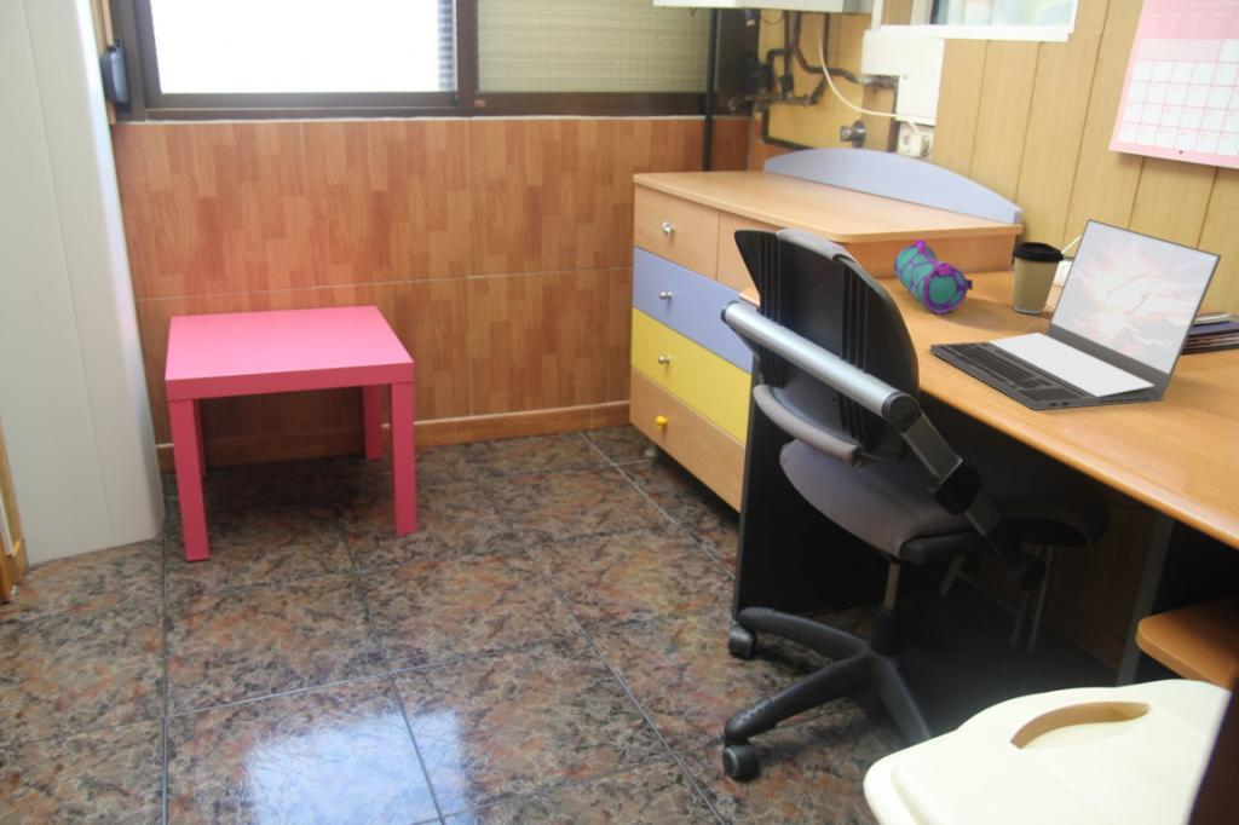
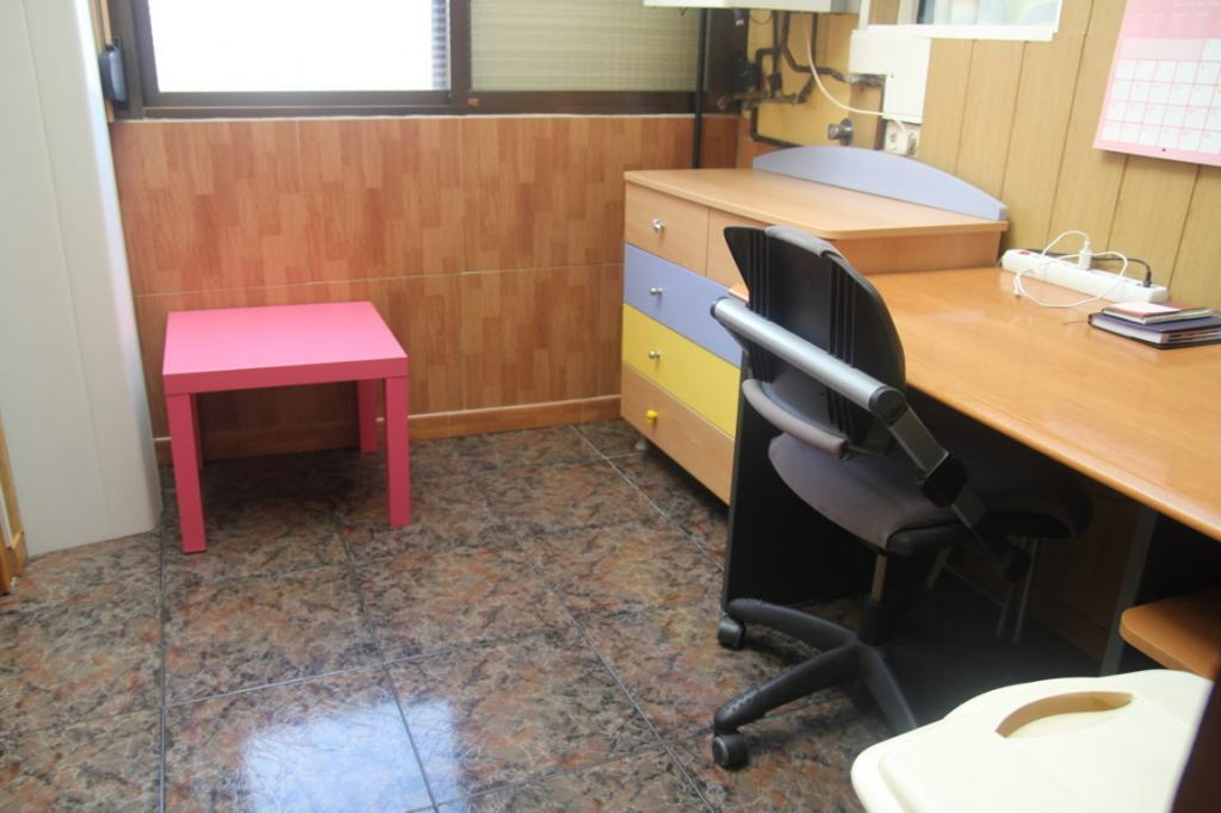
- pencil case [893,238,974,316]
- laptop [928,218,1223,411]
- coffee cup [1010,241,1066,315]
